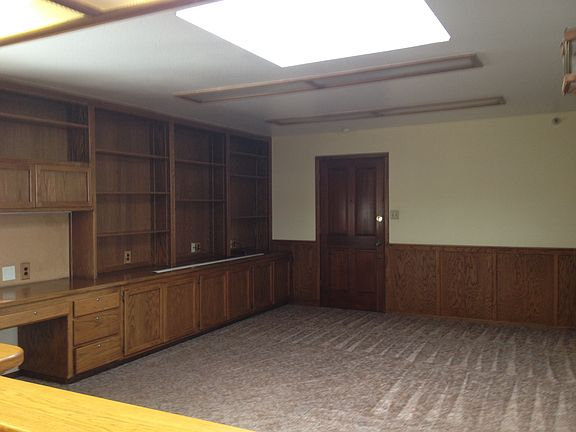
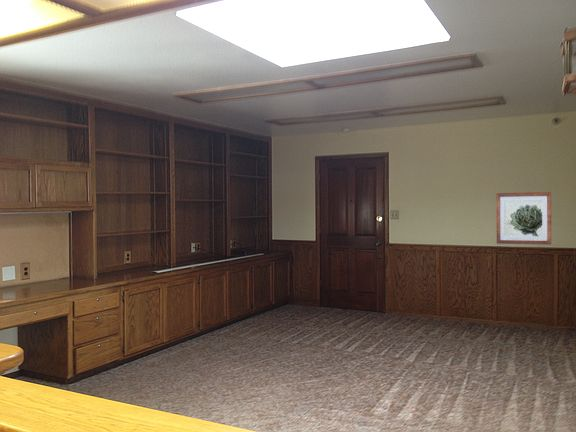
+ wall art [495,191,552,246]
